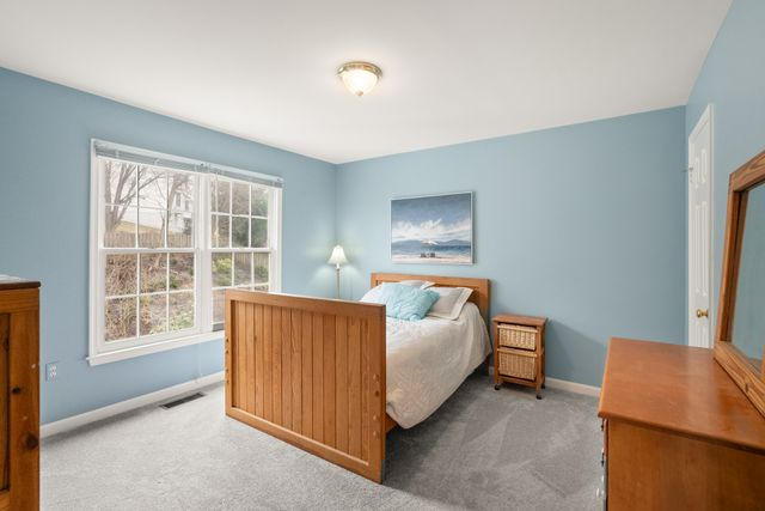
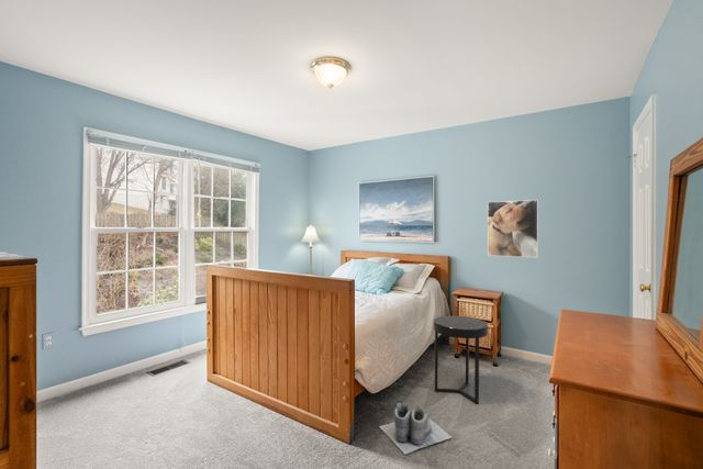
+ side table [433,315,489,405]
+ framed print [487,199,539,258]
+ boots [378,402,453,456]
